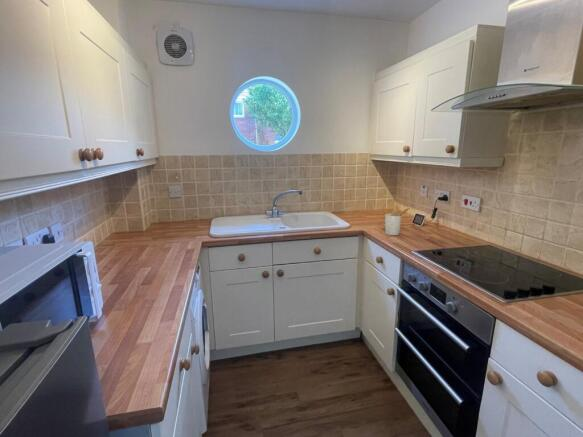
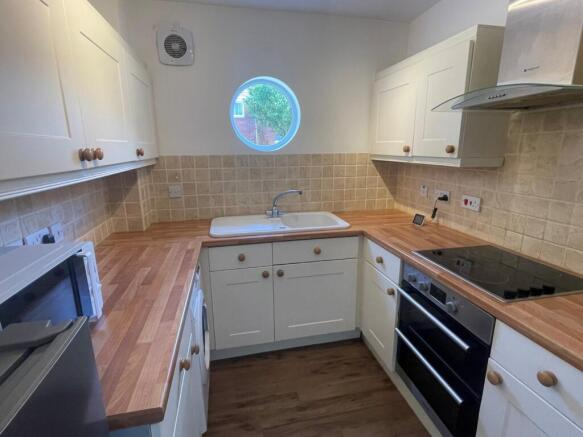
- utensil holder [384,203,411,236]
